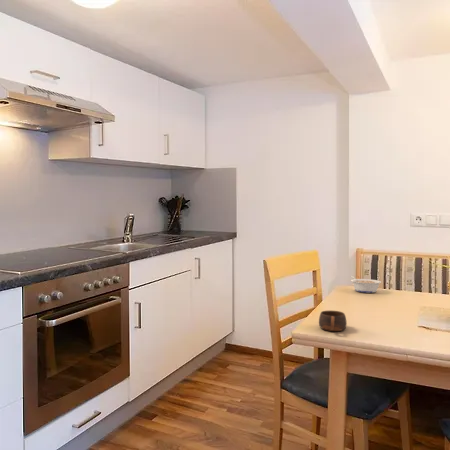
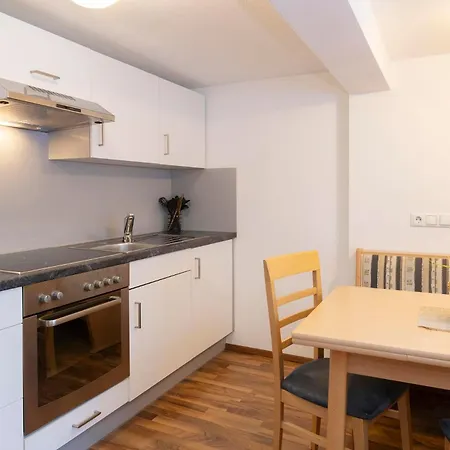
- cup [318,310,348,332]
- legume [350,275,382,294]
